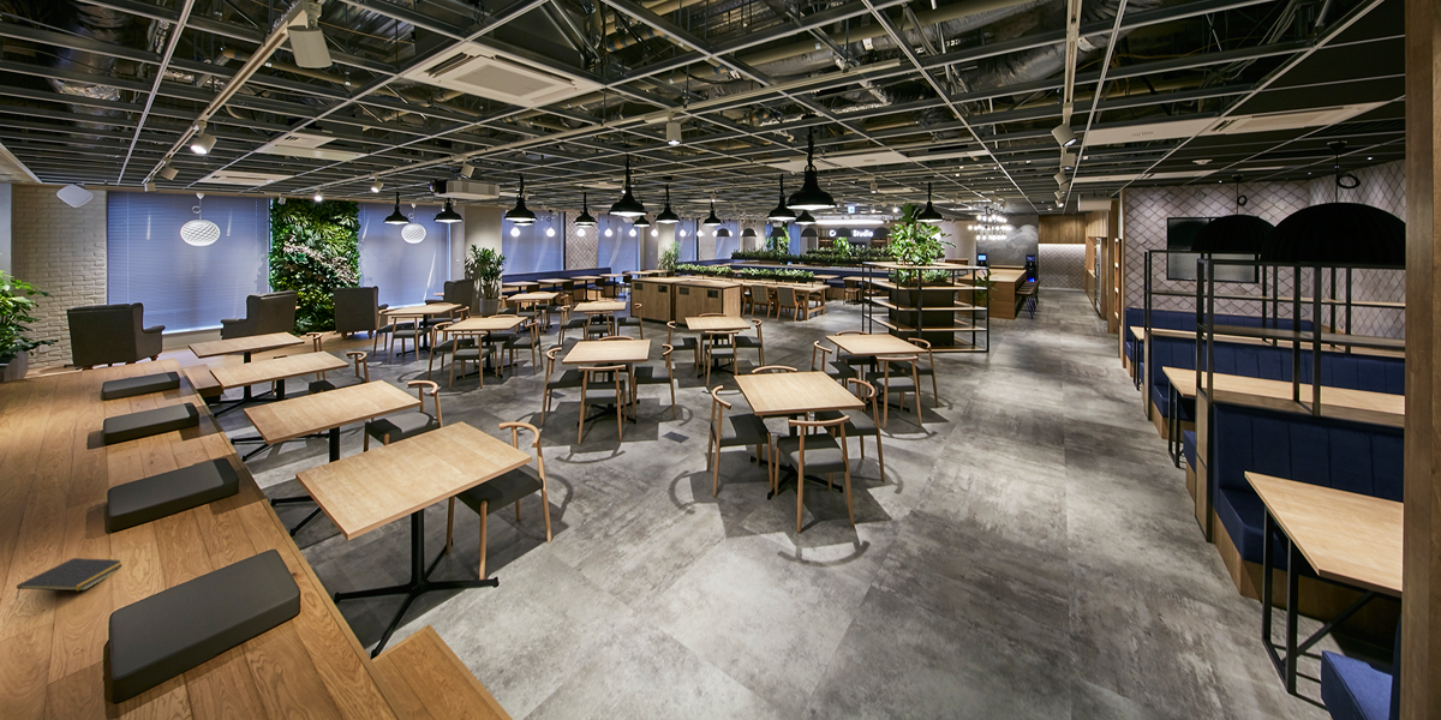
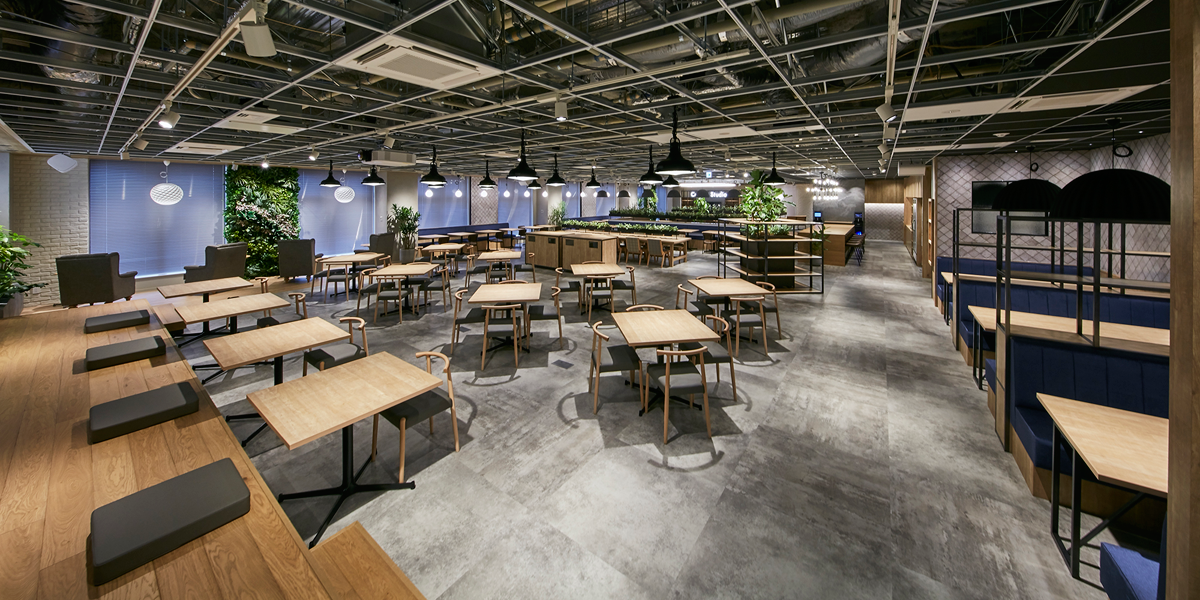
- notepad [16,557,124,600]
